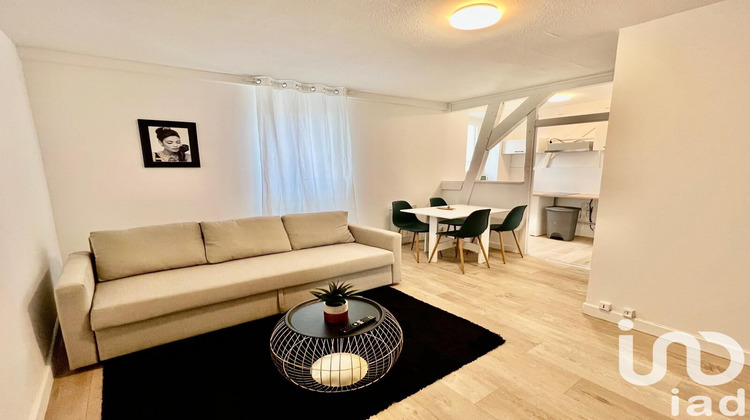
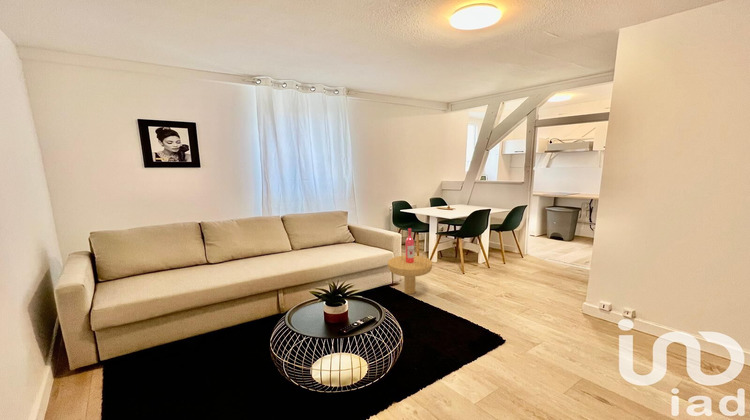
+ side table [387,227,433,295]
